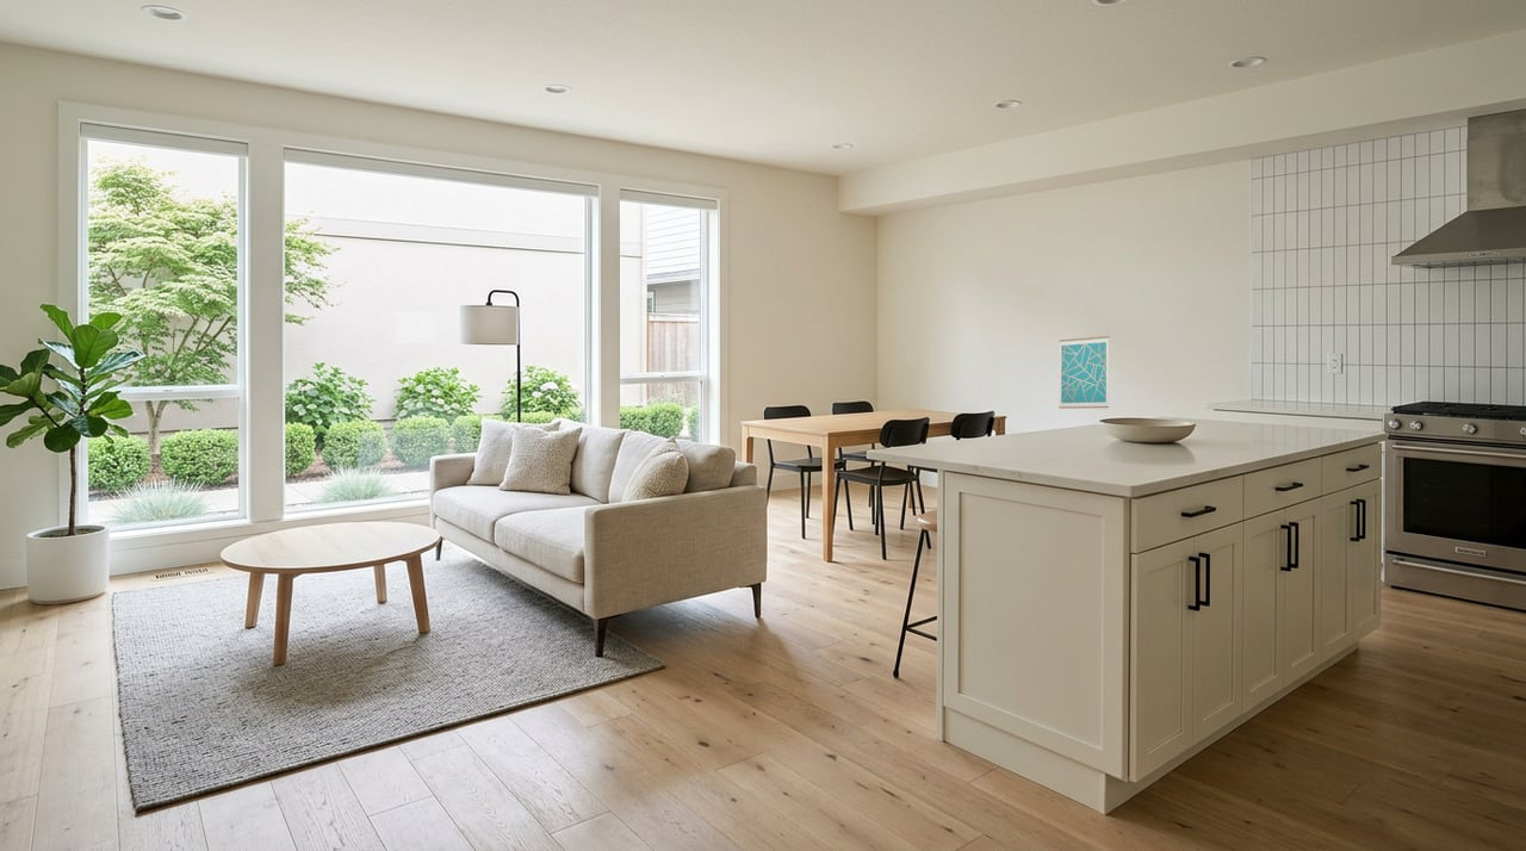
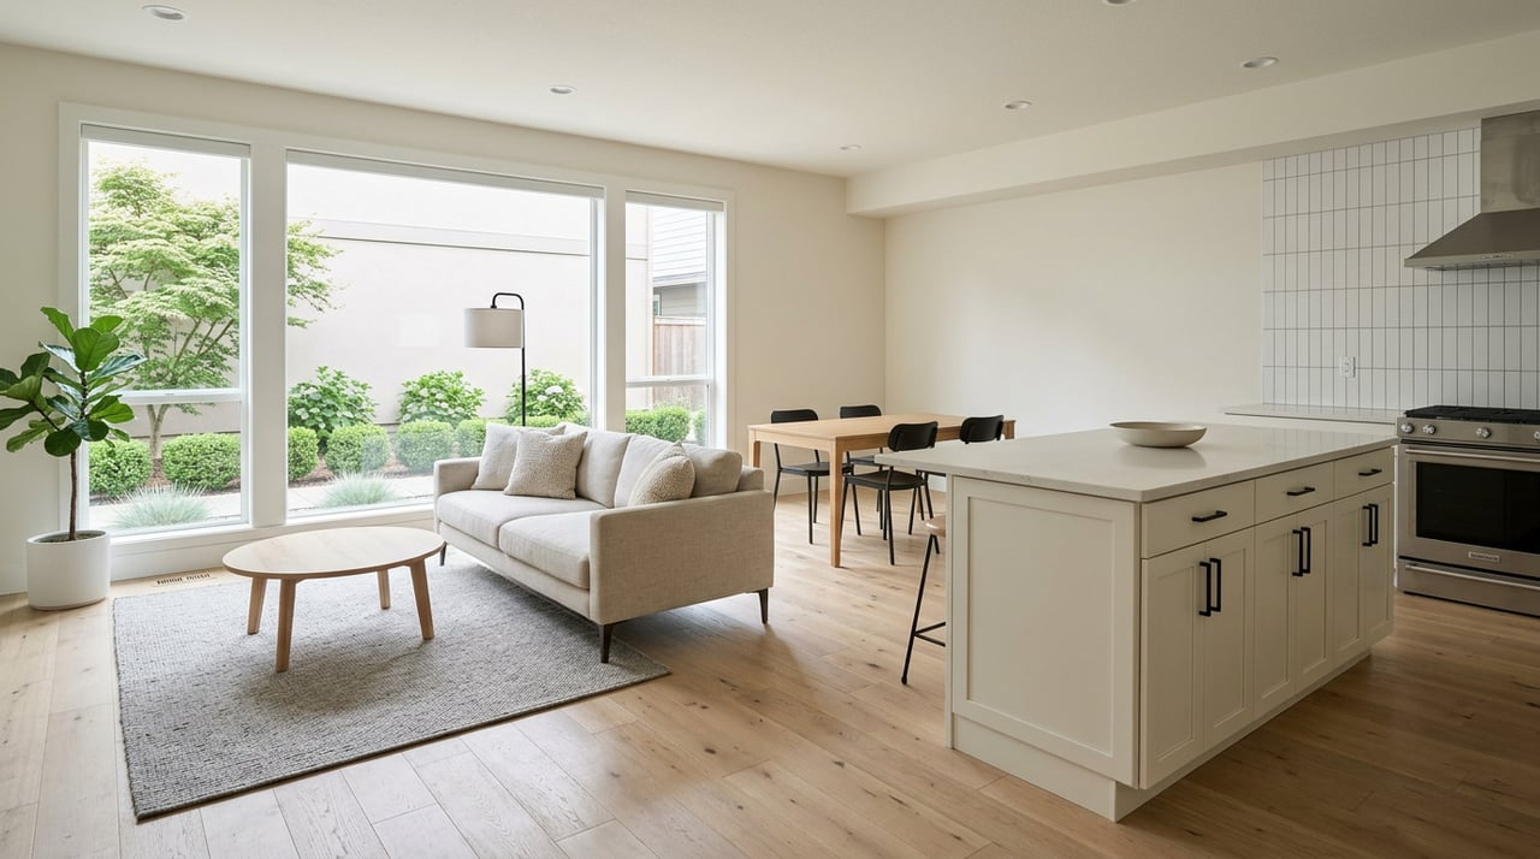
- wall art [1057,335,1110,410]
